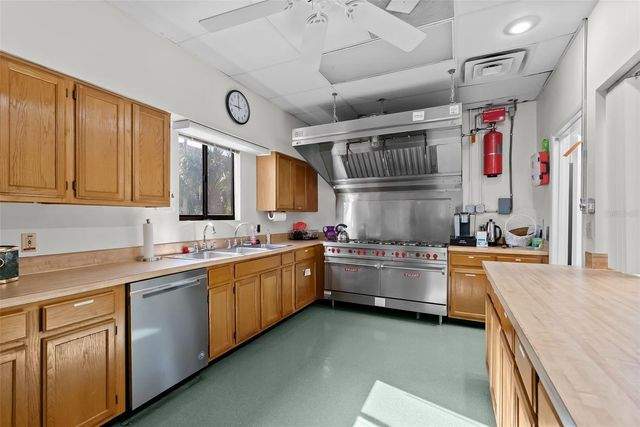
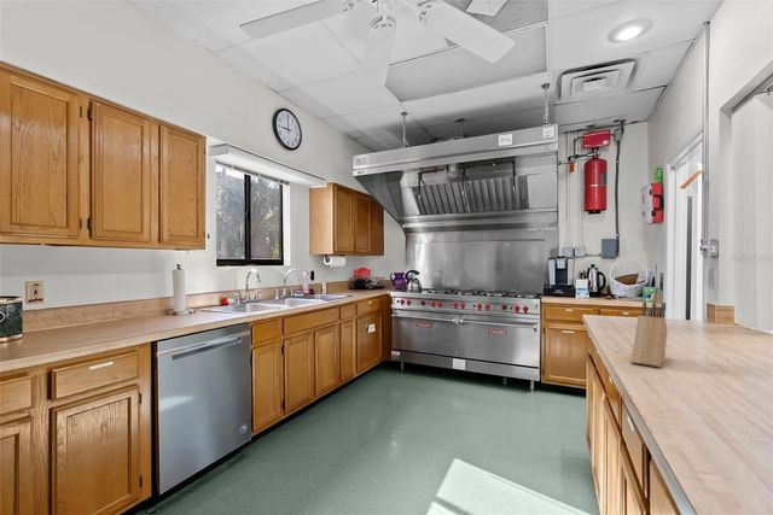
+ knife block [629,300,668,369]
